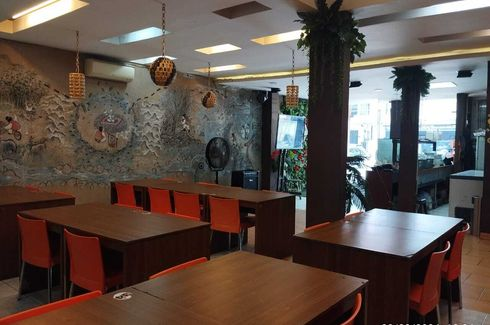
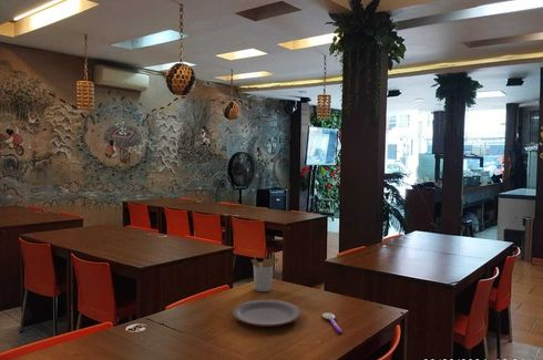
+ spoon [321,311,344,335]
+ utensil holder [250,251,279,292]
+ plate [230,298,303,328]
